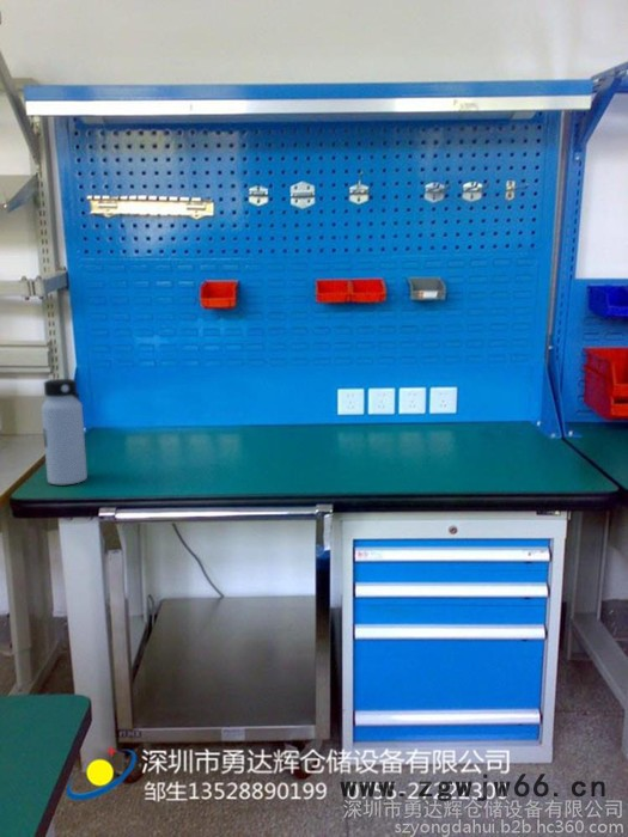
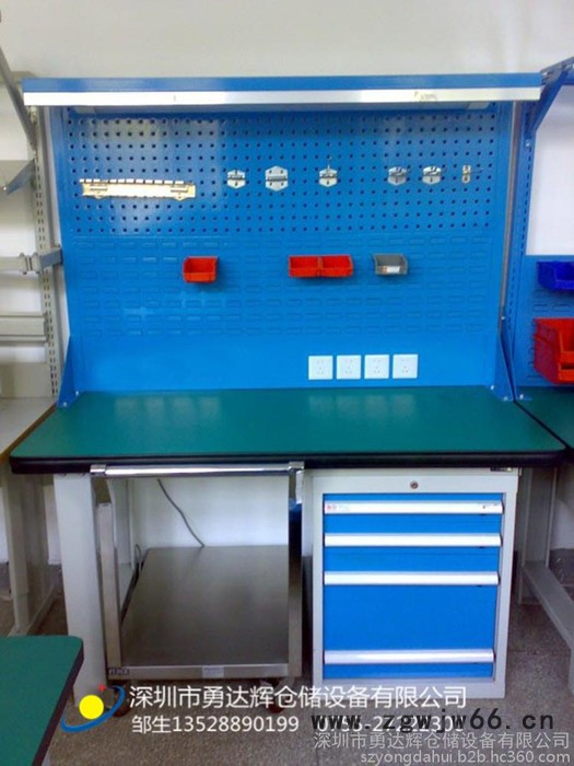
- water bottle [41,378,89,485]
